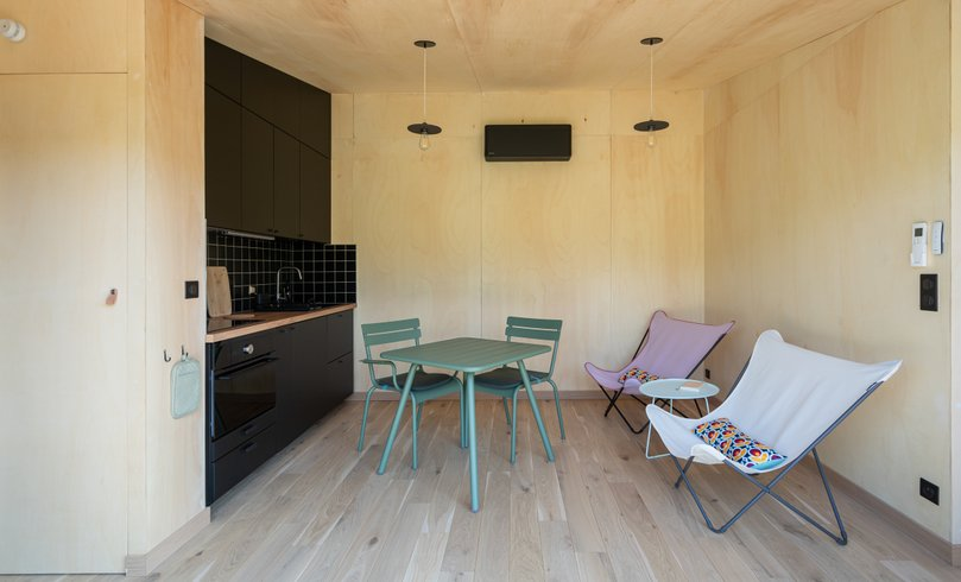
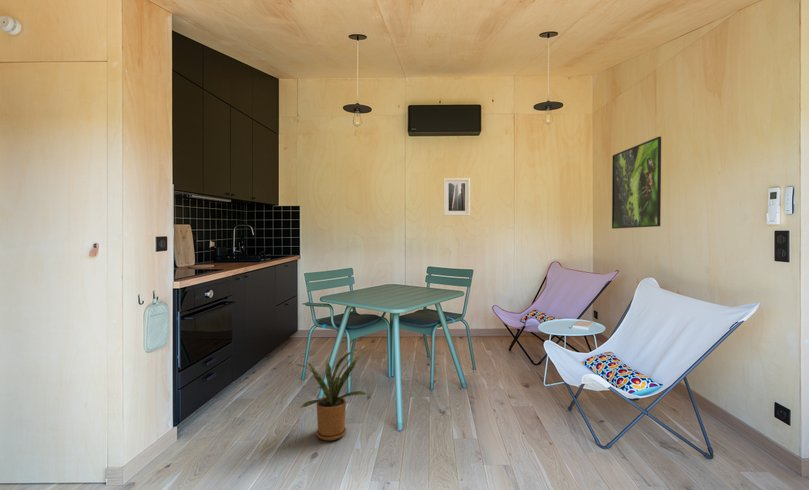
+ house plant [288,348,369,442]
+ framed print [611,135,662,230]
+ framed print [443,177,471,217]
